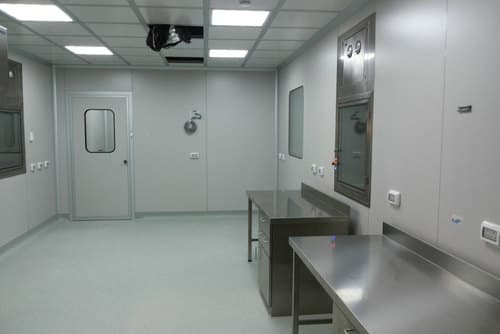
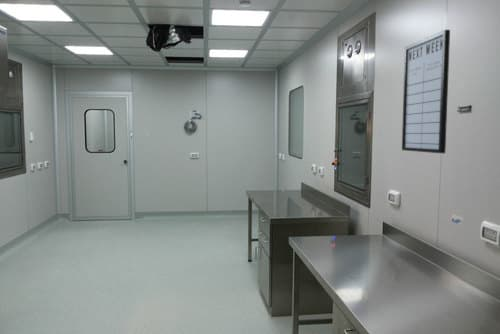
+ writing board [401,29,451,154]
